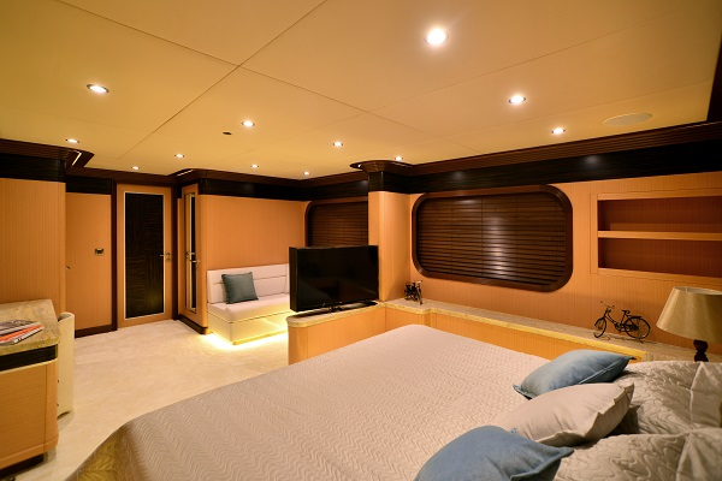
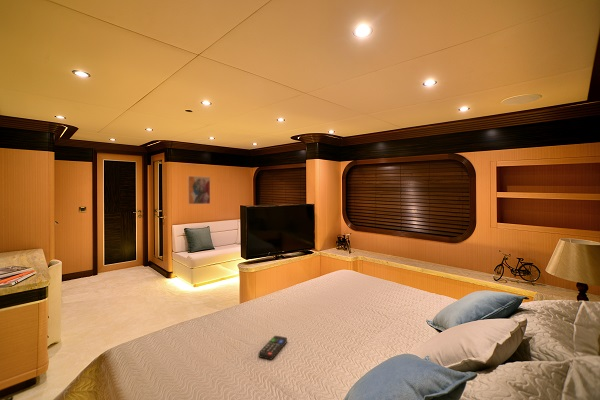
+ remote control [258,335,288,361]
+ wall art [187,175,211,205]
